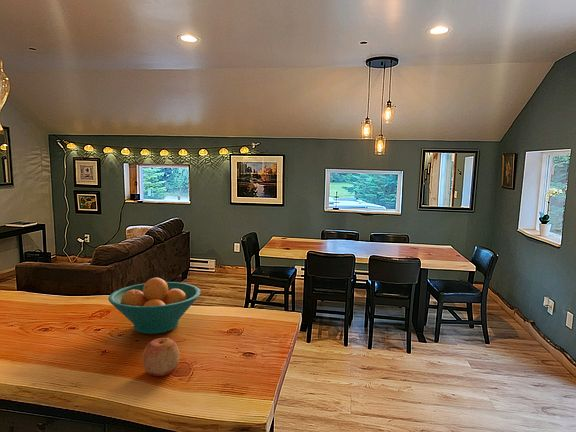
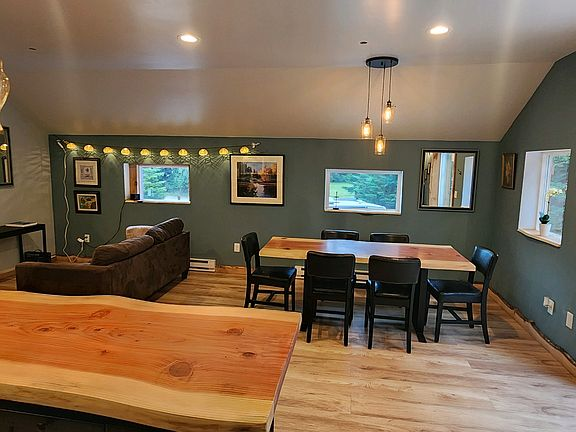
- fruit bowl [107,277,202,335]
- apple [142,337,180,377]
